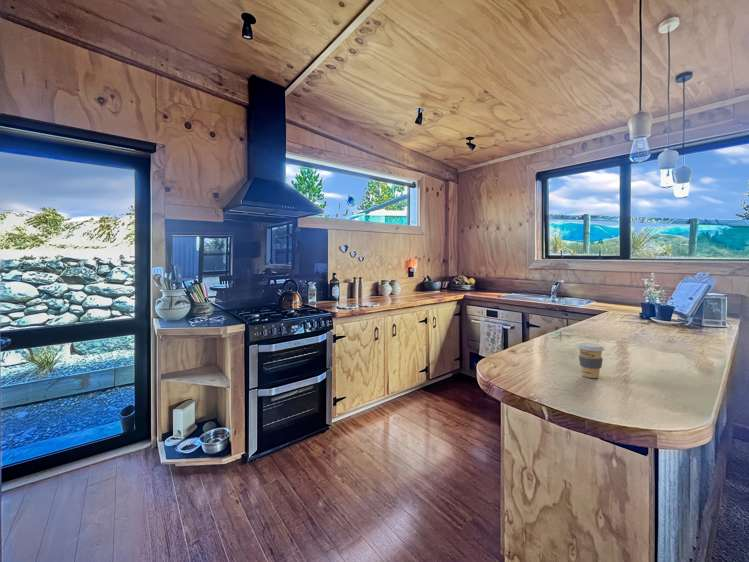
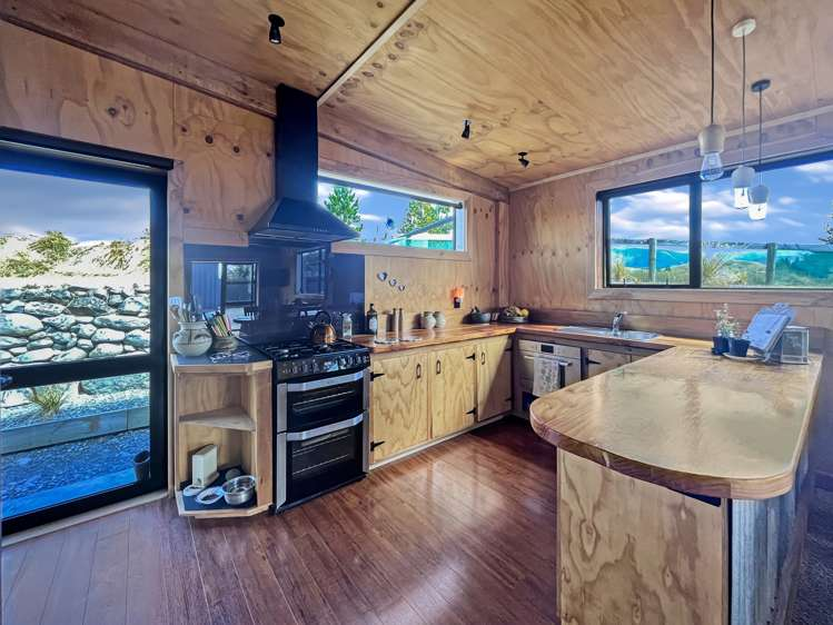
- coffee cup [576,342,606,379]
